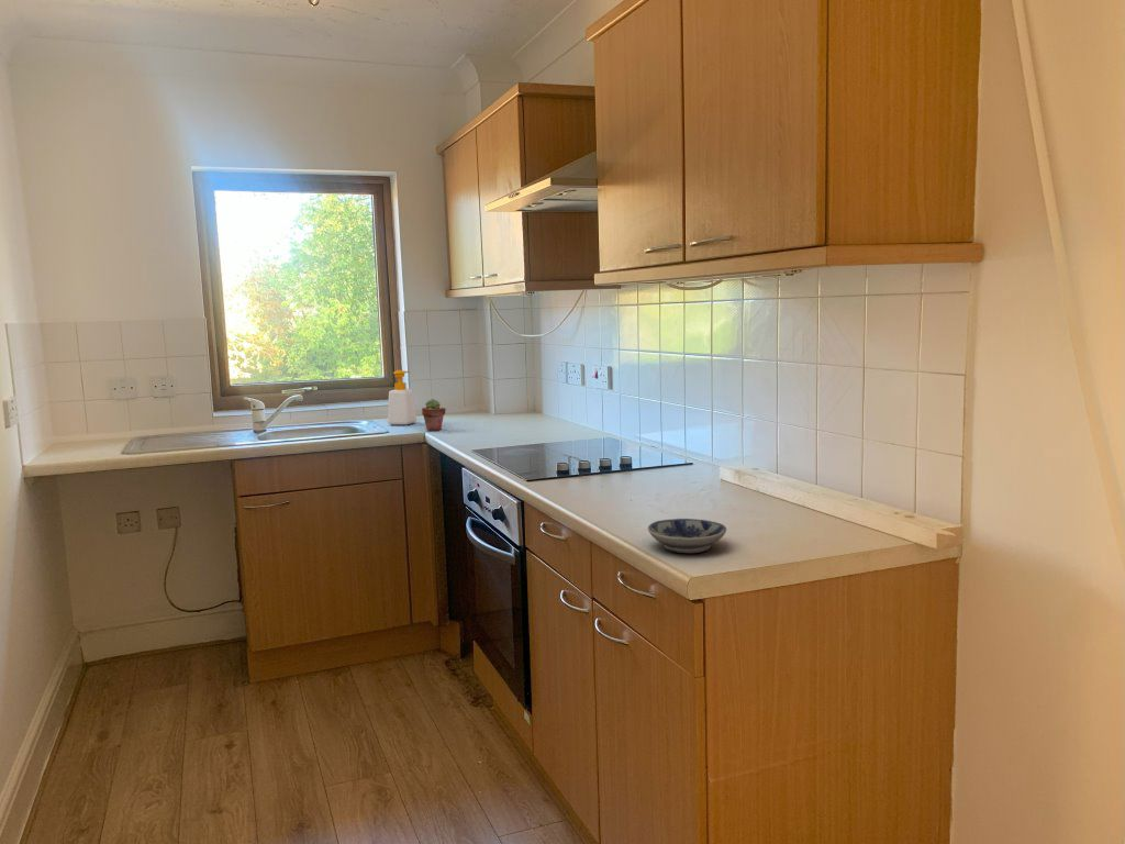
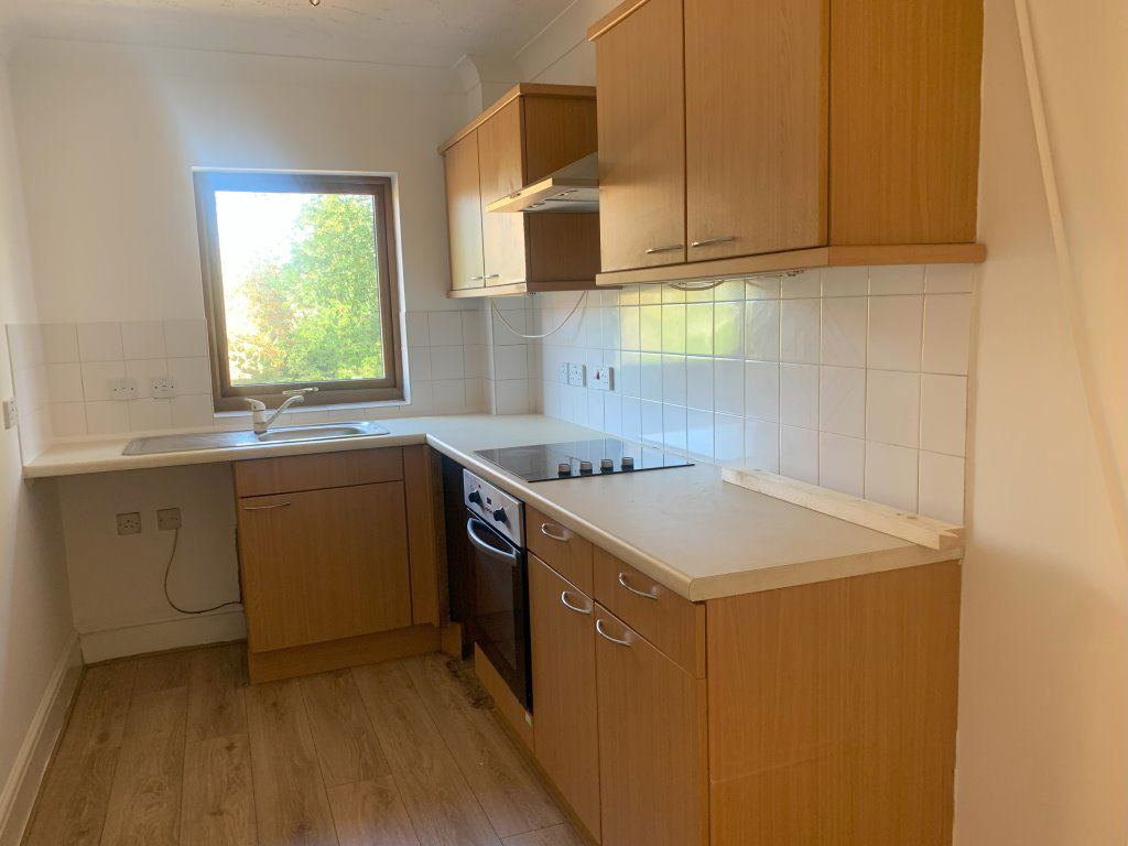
- bowl [647,518,727,554]
- potted succulent [421,398,447,432]
- soap bottle [387,369,417,426]
